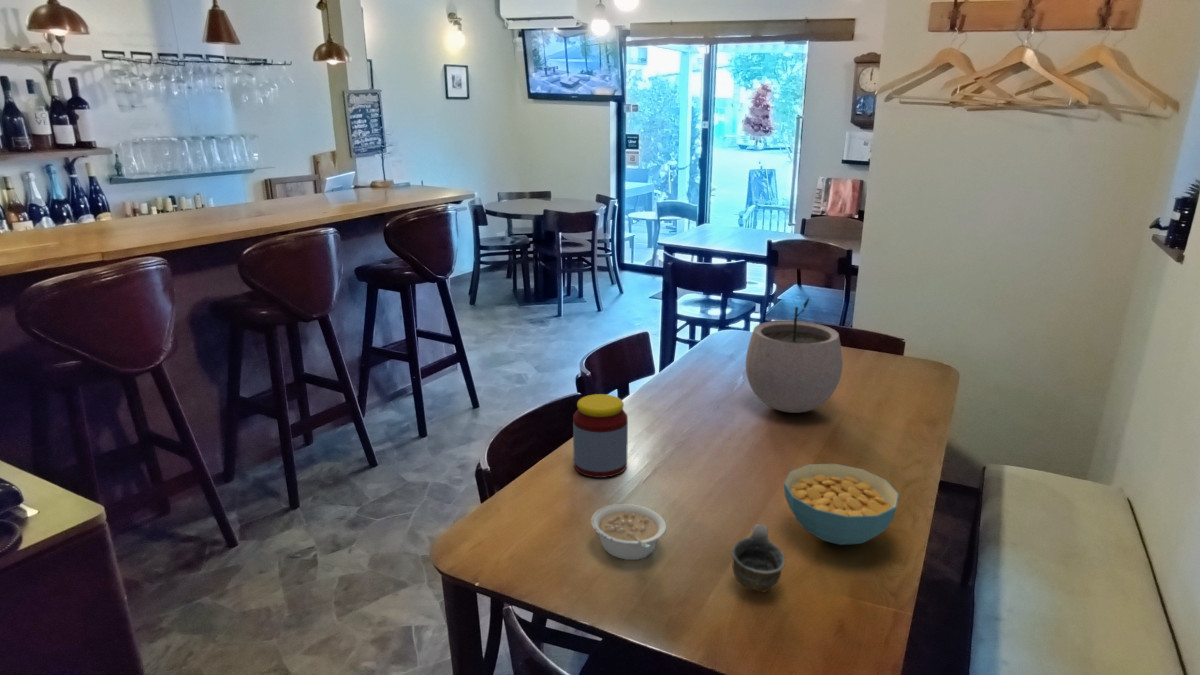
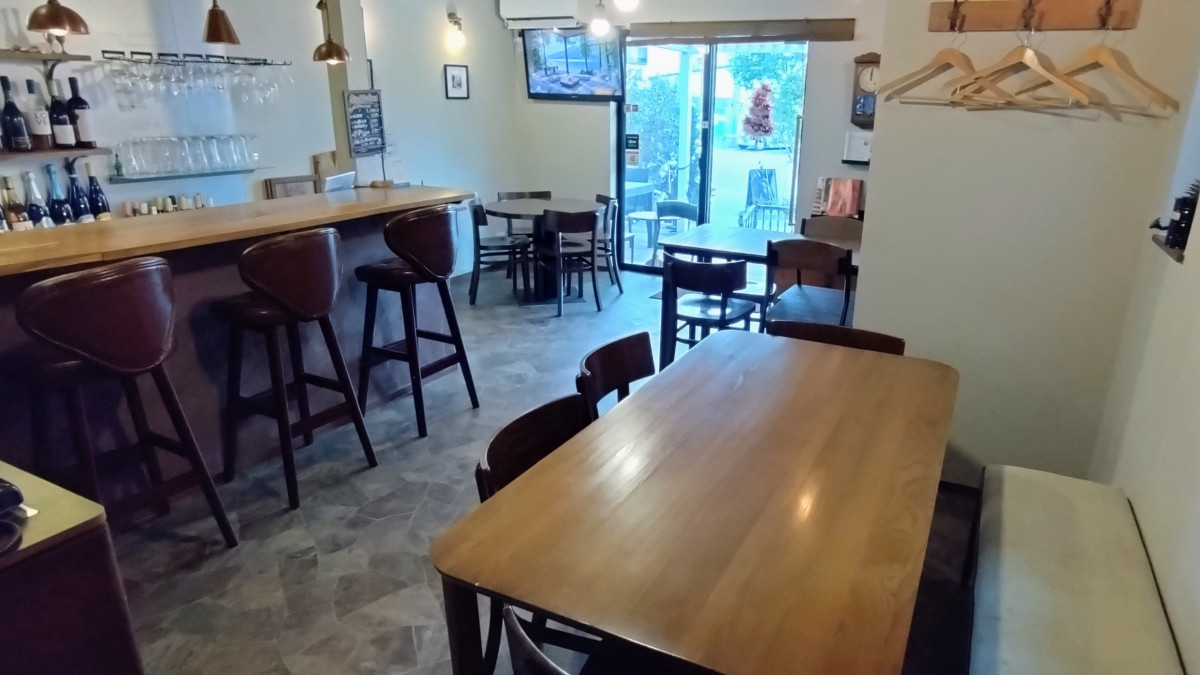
- cereal bowl [783,463,900,546]
- jar [572,393,629,479]
- legume [590,503,667,561]
- plant pot [745,294,843,414]
- cup [731,523,786,594]
